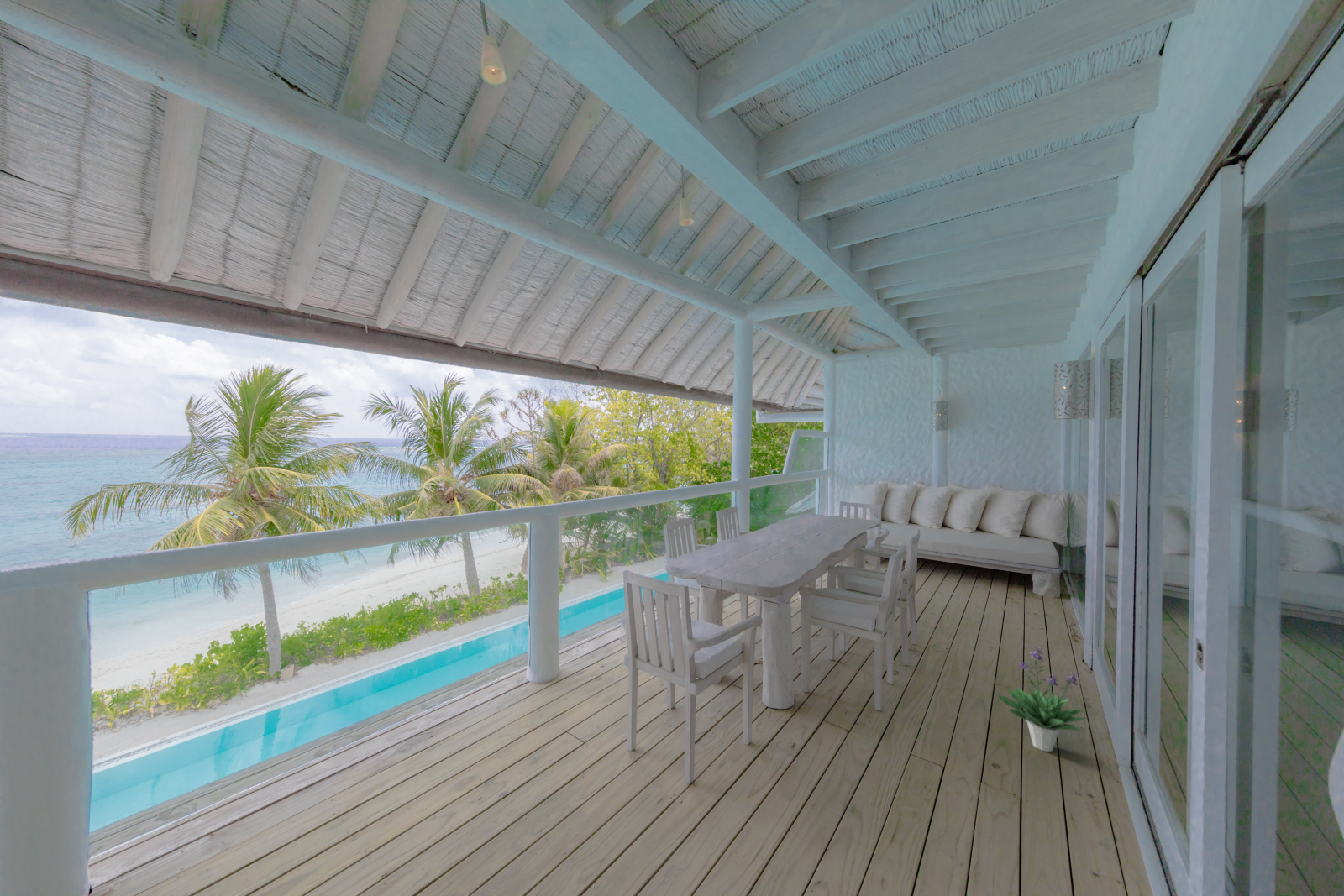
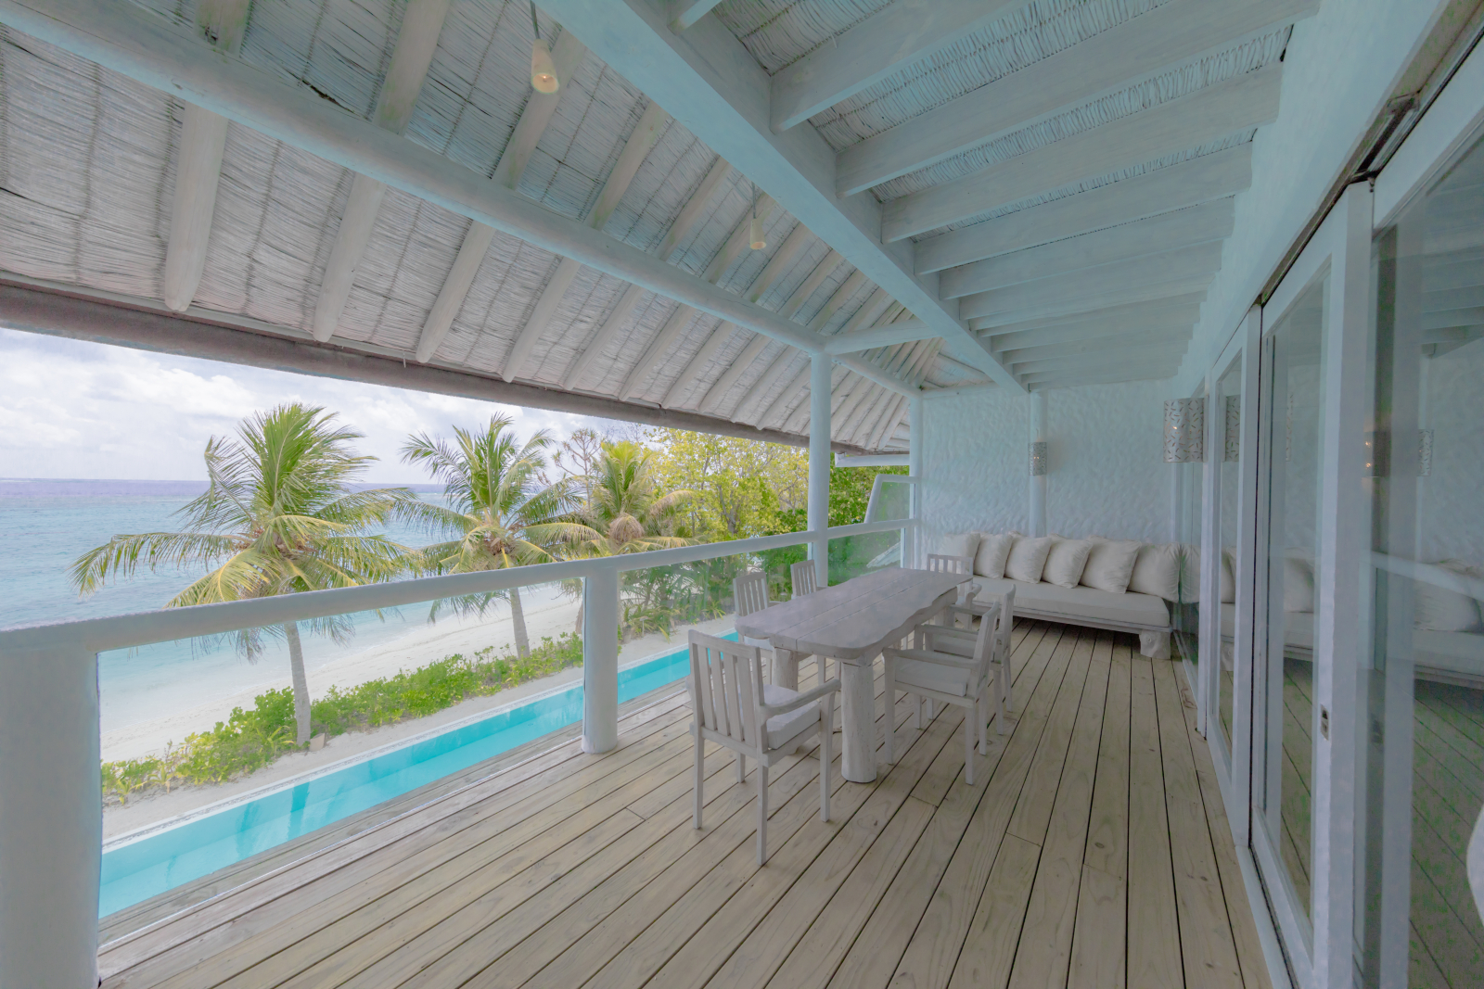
- potted plant [997,646,1089,752]
